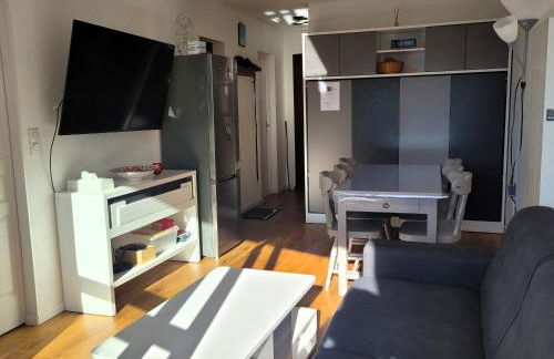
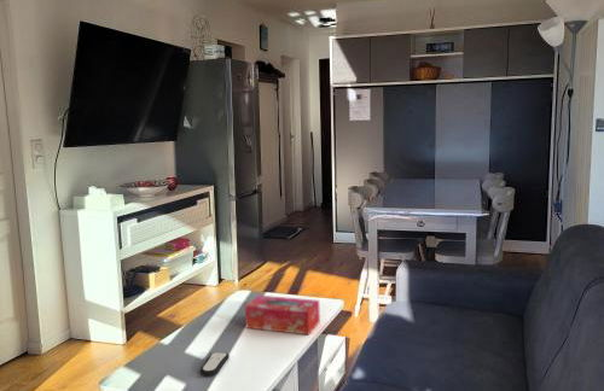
+ remote control [199,351,231,377]
+ tissue box [244,294,321,335]
